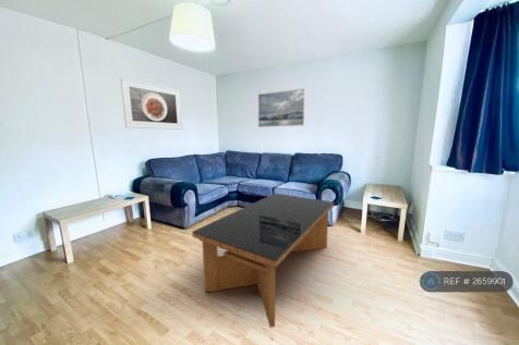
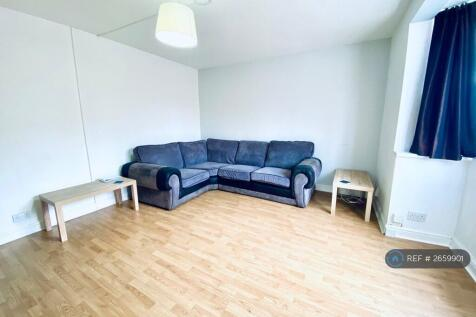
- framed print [257,87,306,128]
- coffee table [191,193,335,329]
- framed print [119,76,183,131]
